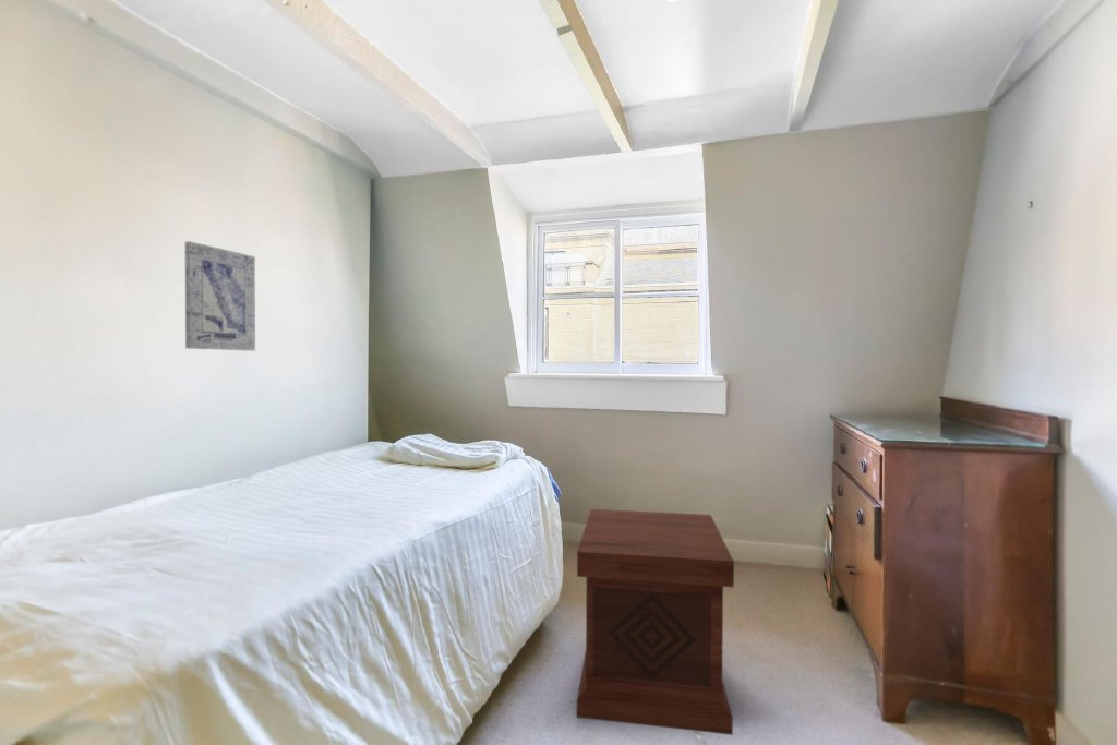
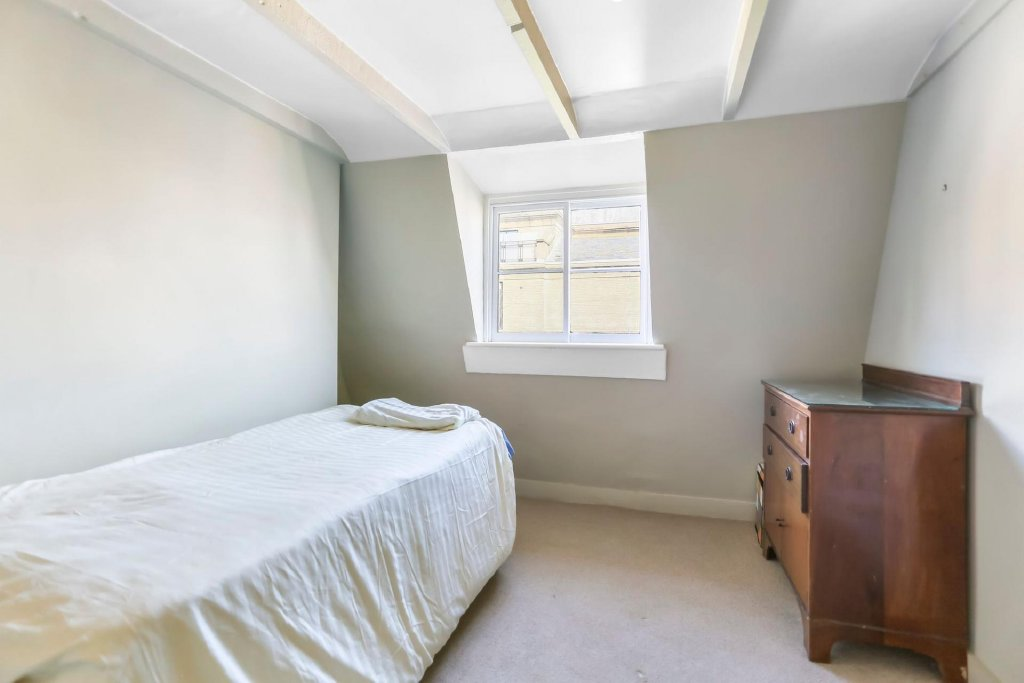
- side table [576,508,735,736]
- wall art [184,240,256,352]
